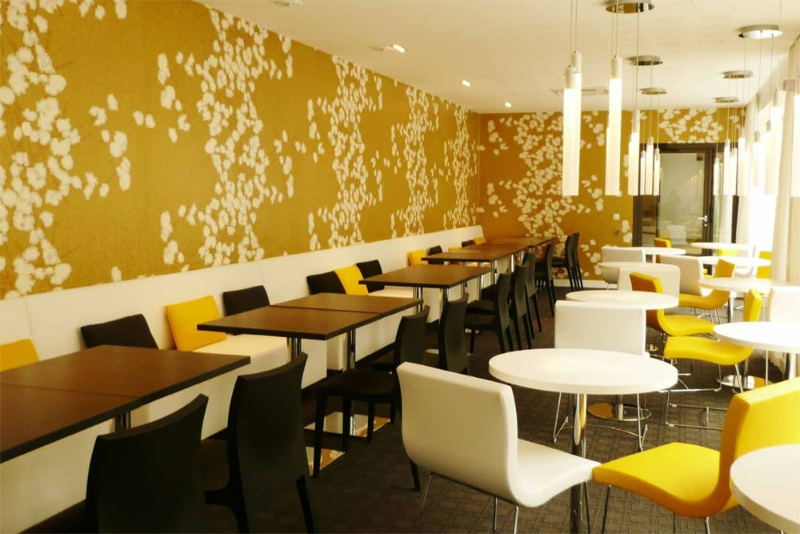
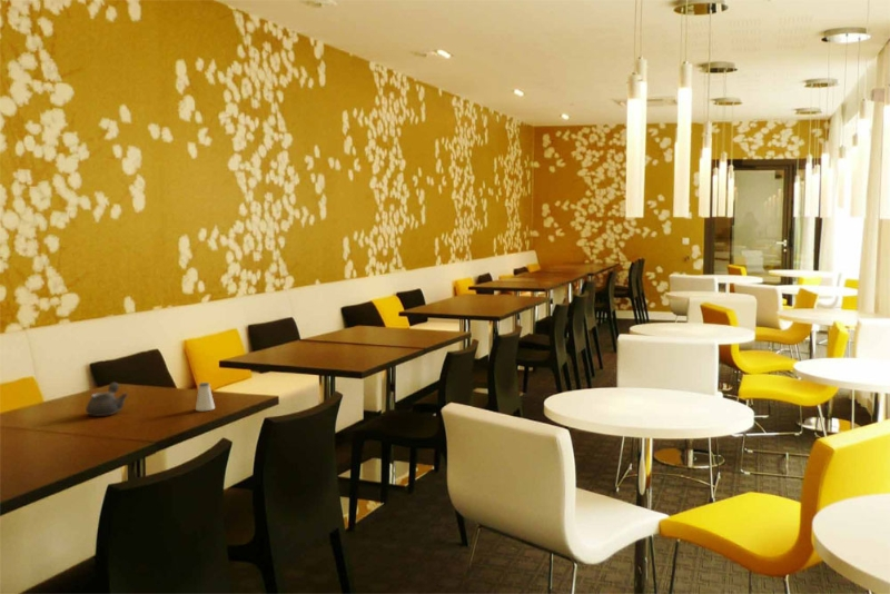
+ saltshaker [195,382,216,412]
+ teapot [85,382,129,417]
